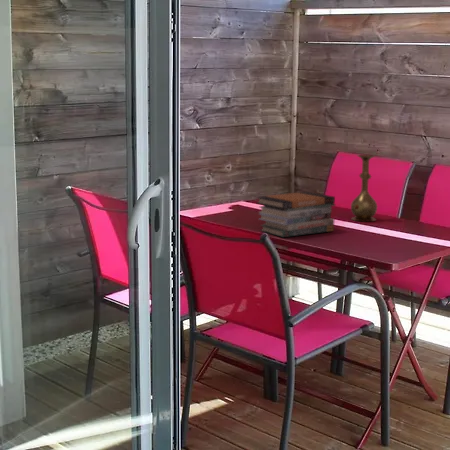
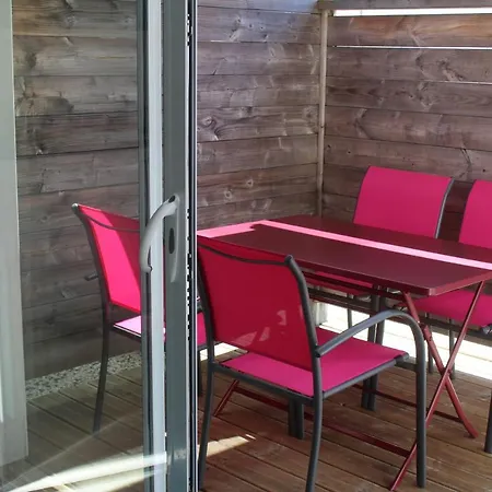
- book stack [255,191,336,238]
- vase [350,154,379,222]
